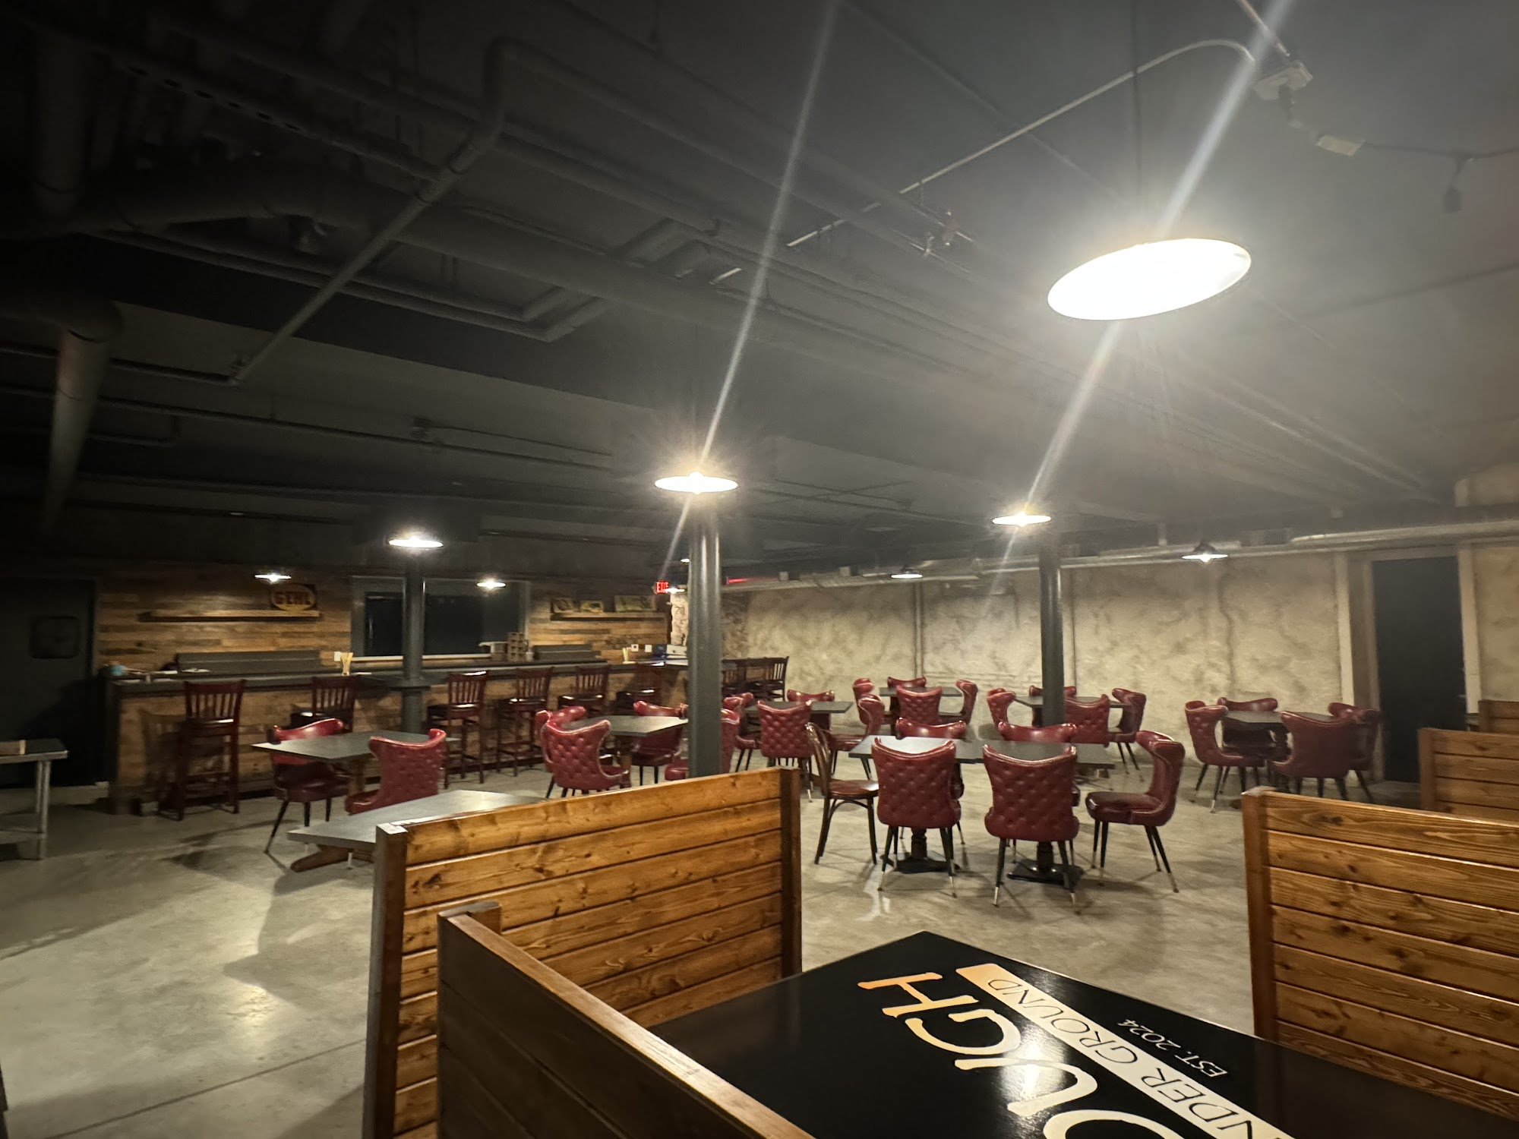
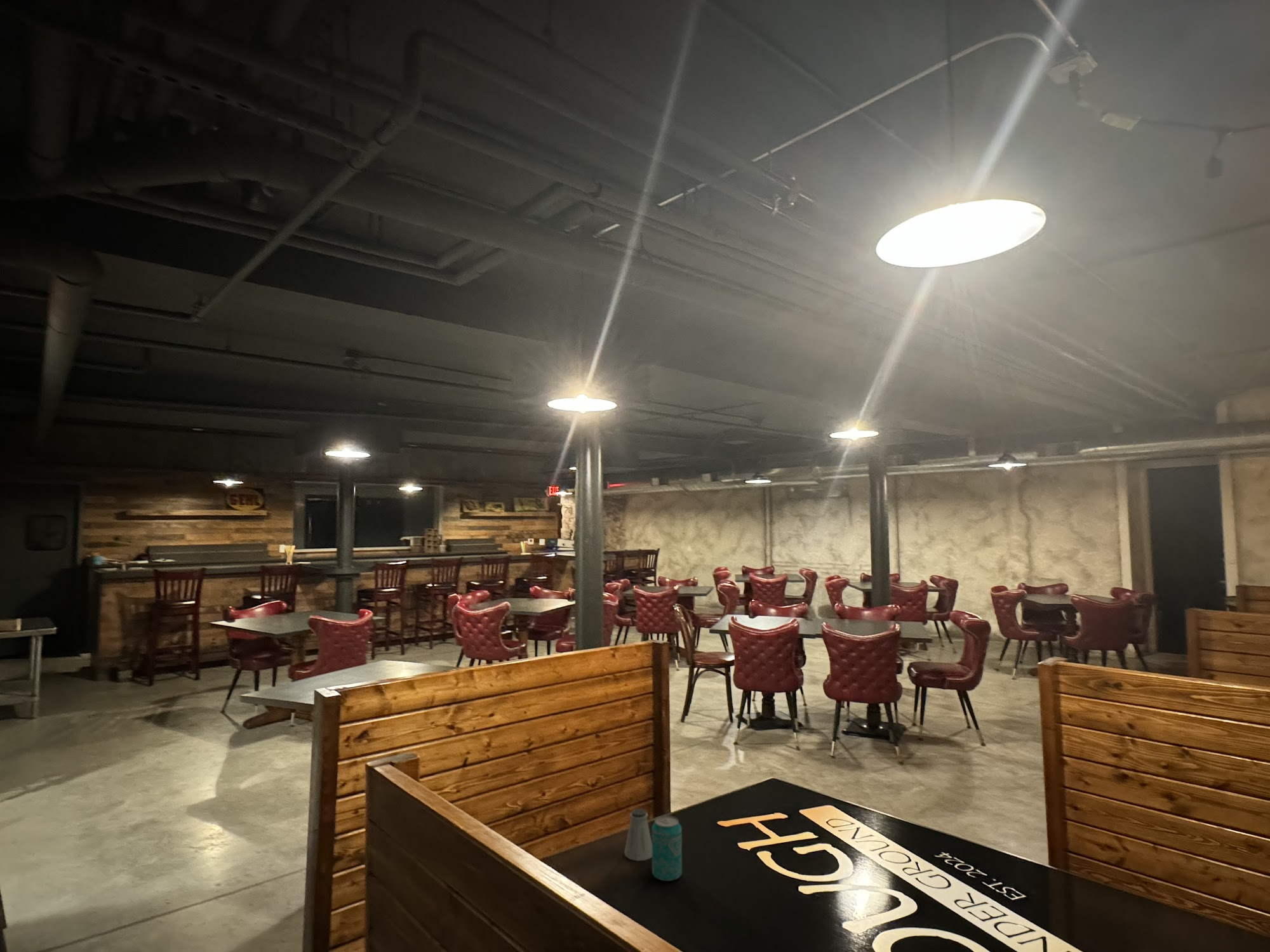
+ beverage can [652,815,683,882]
+ saltshaker [624,808,652,862]
